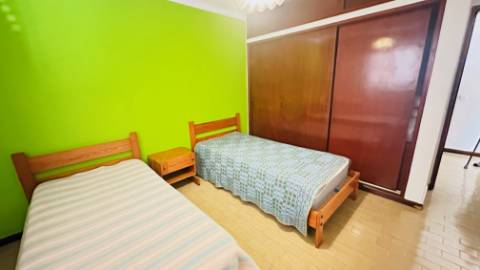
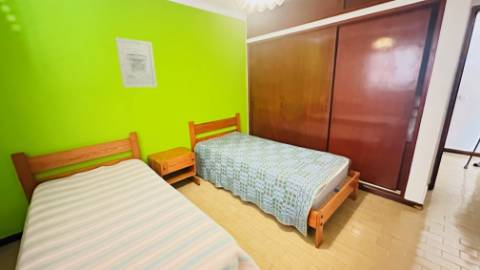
+ wall art [114,36,158,88]
